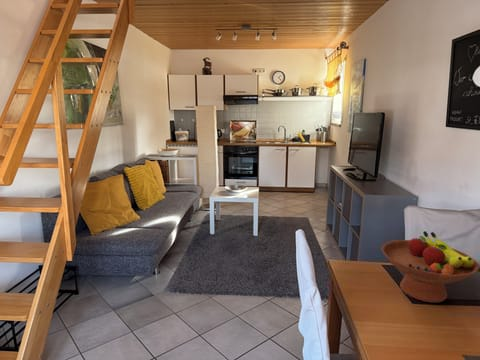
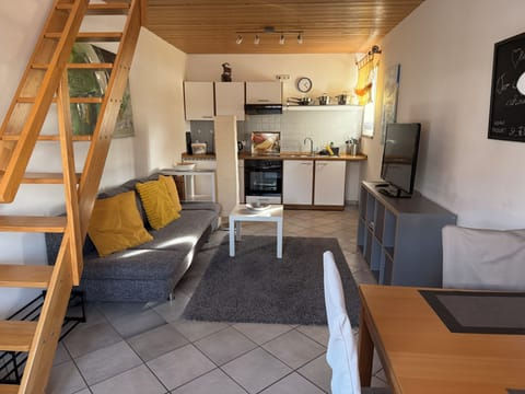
- fruit bowl [380,230,480,304]
